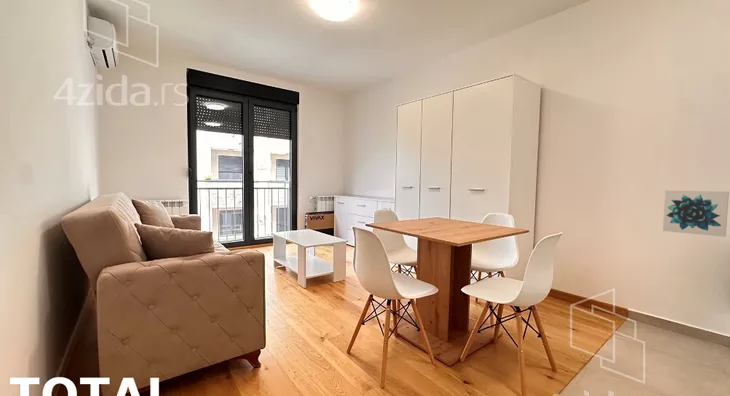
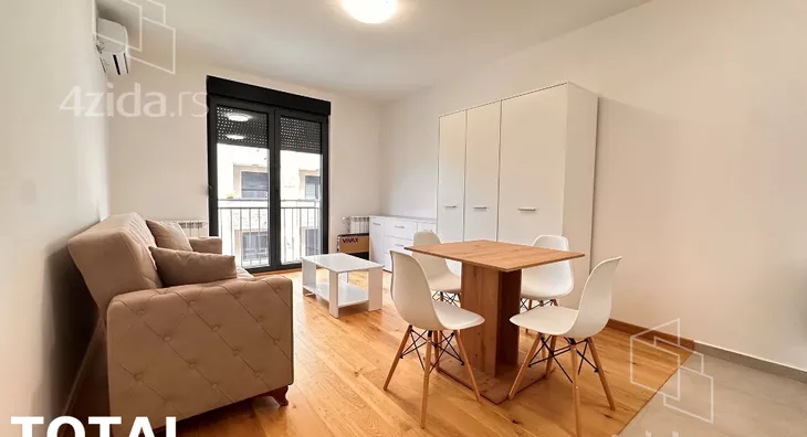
- wall art [662,190,730,238]
